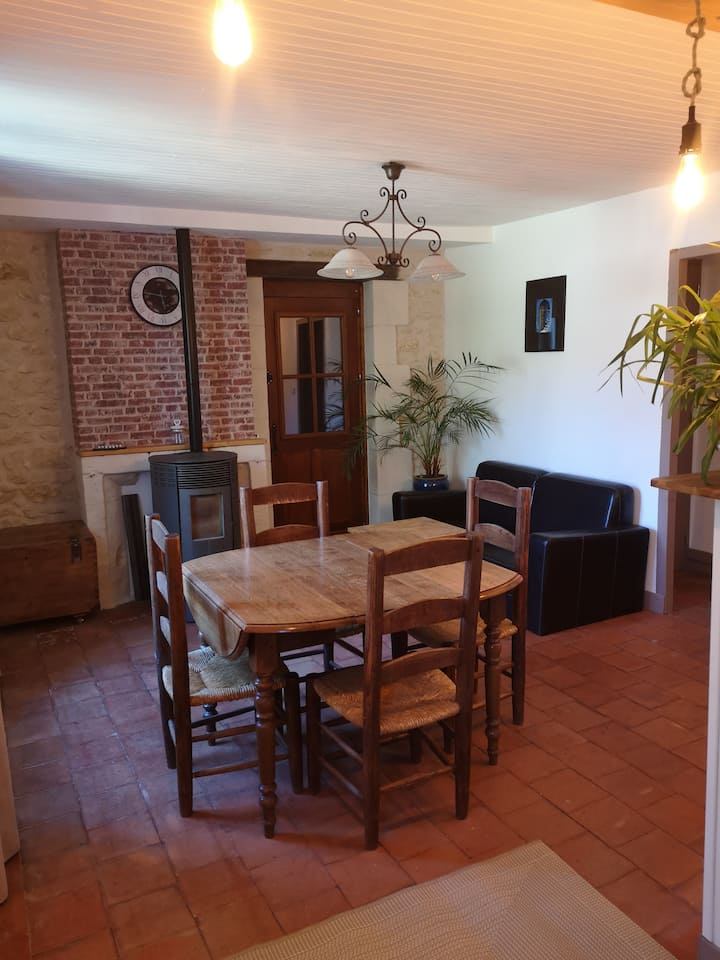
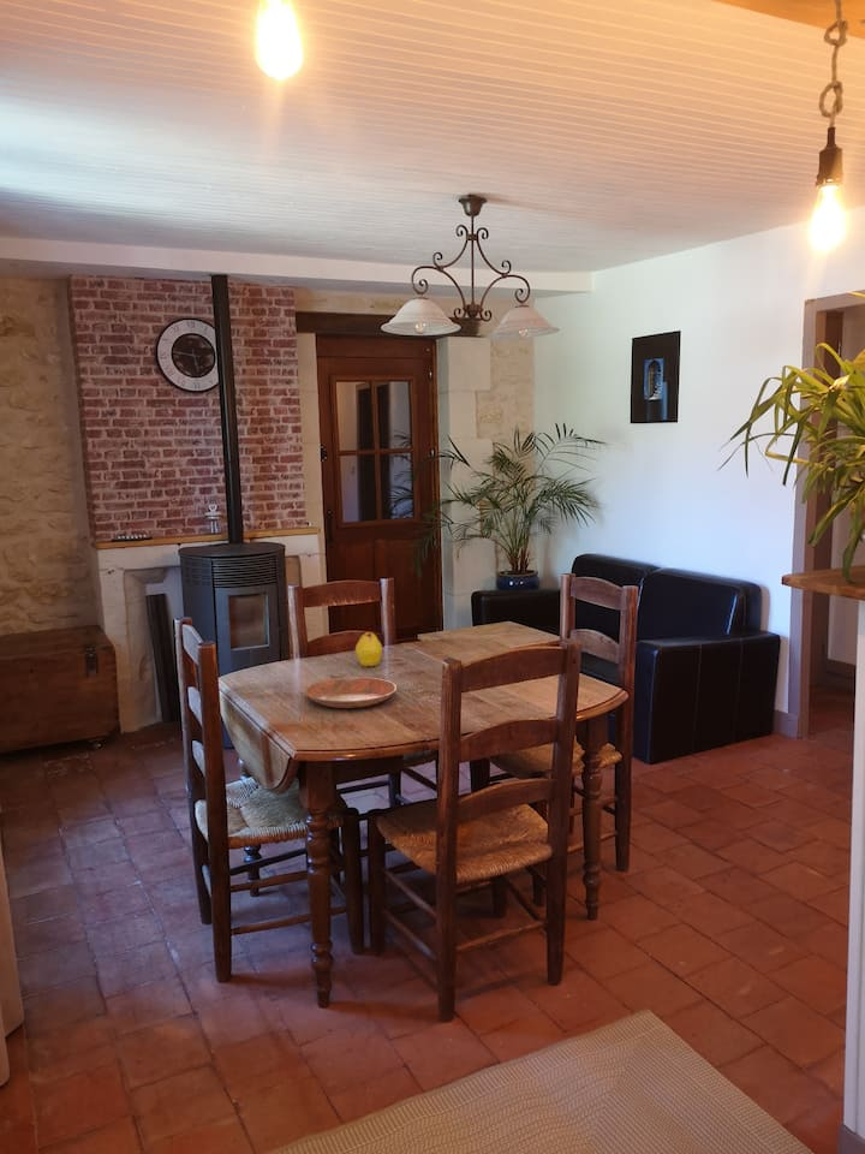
+ bowl [304,676,398,709]
+ fruit [354,631,383,668]
